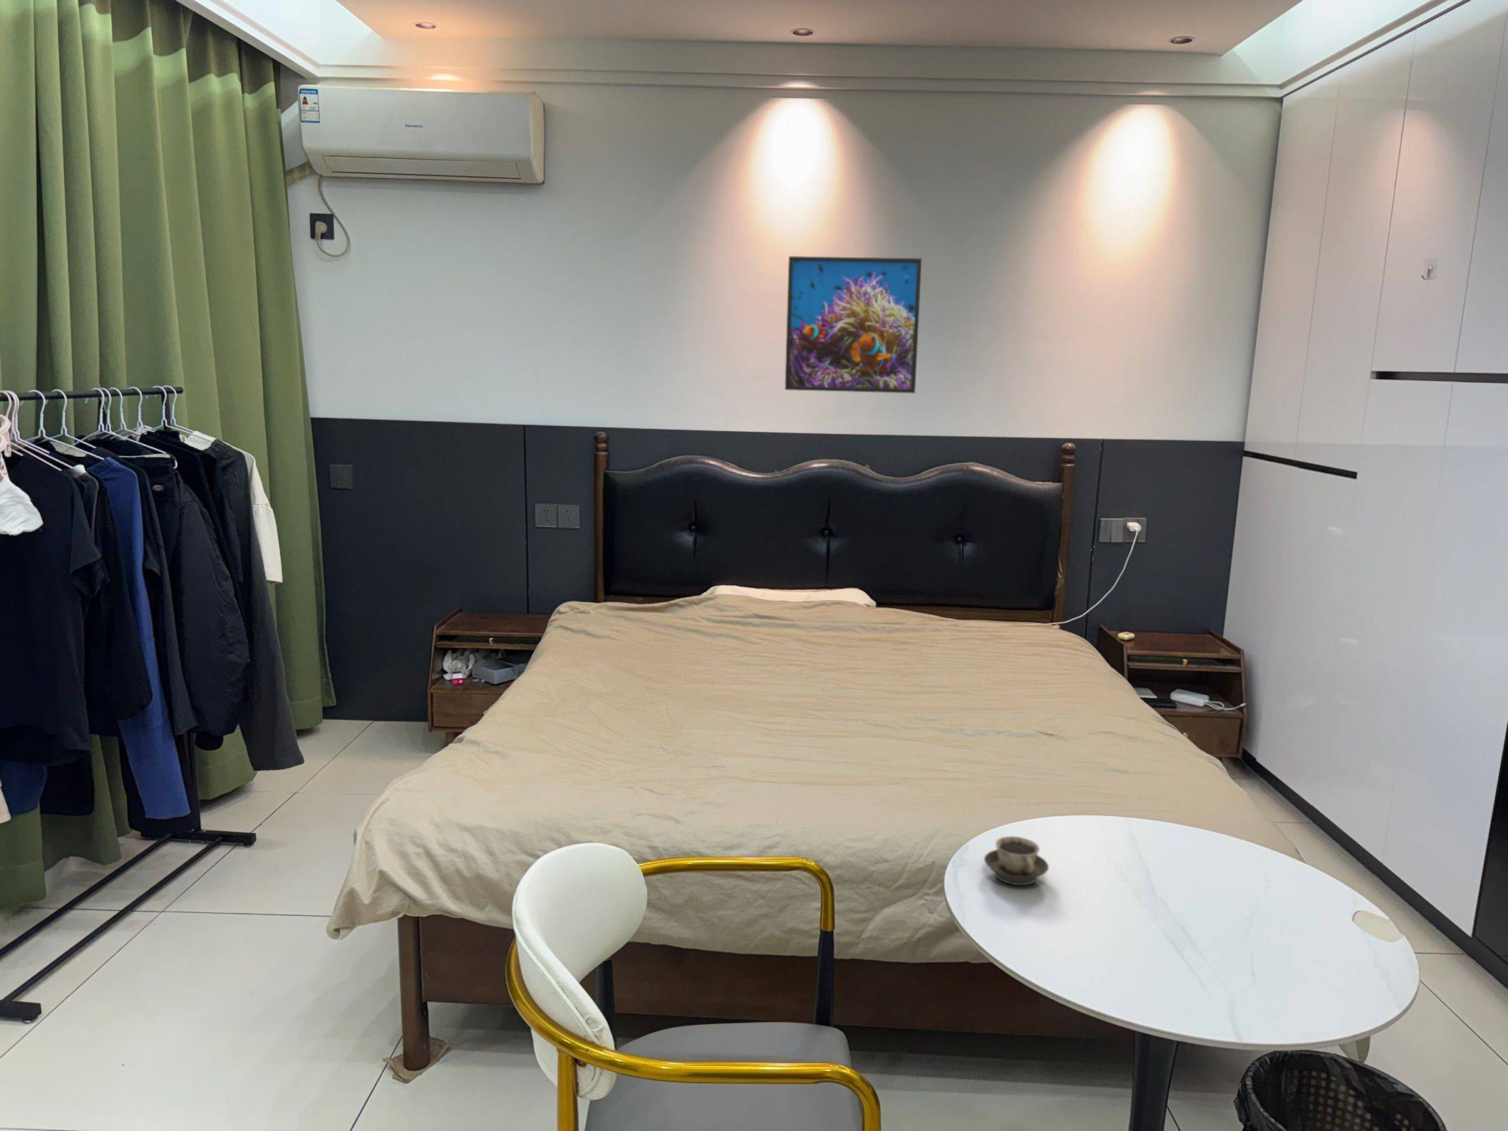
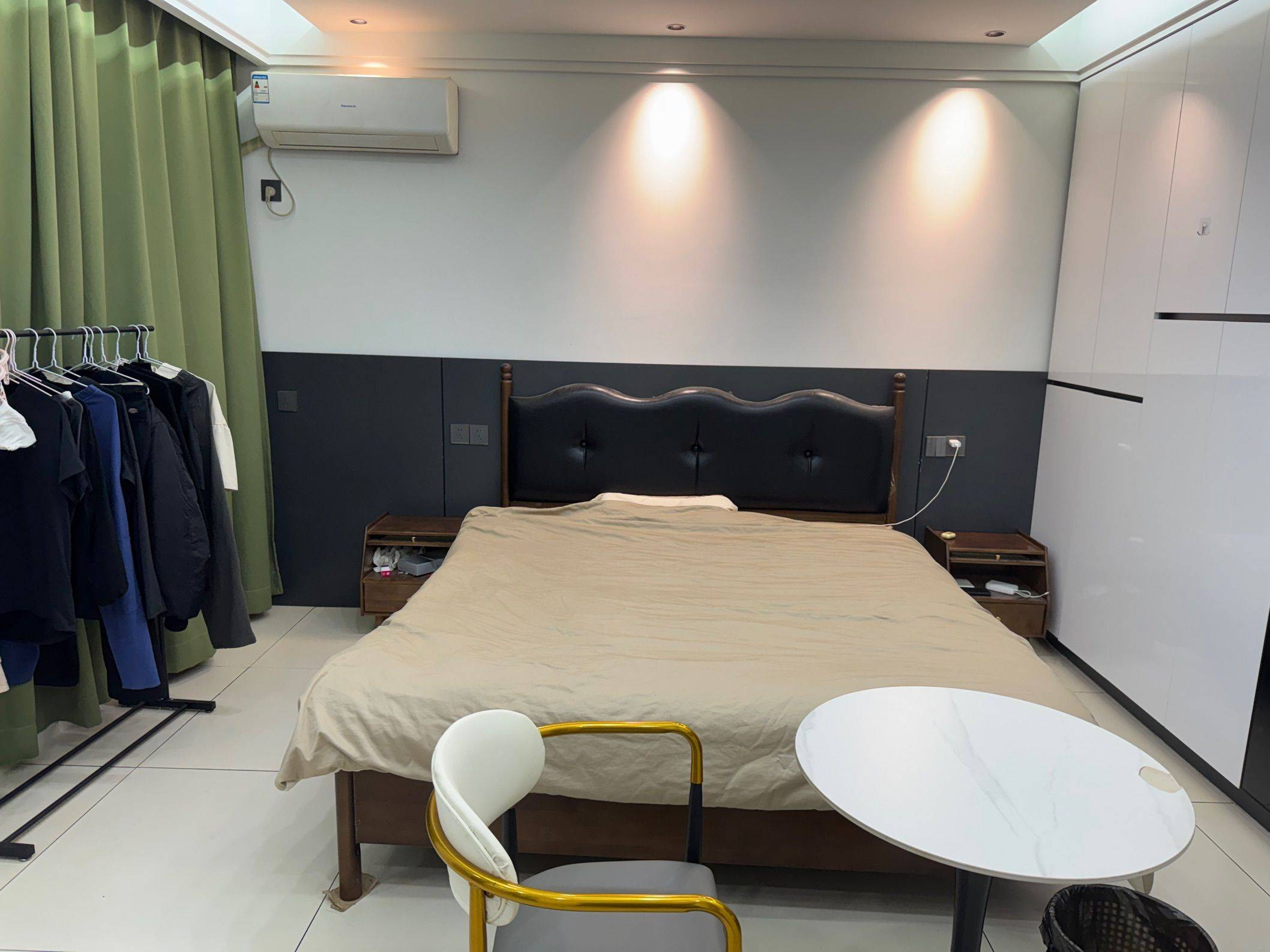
- cup [983,836,1048,886]
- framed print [785,255,923,394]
